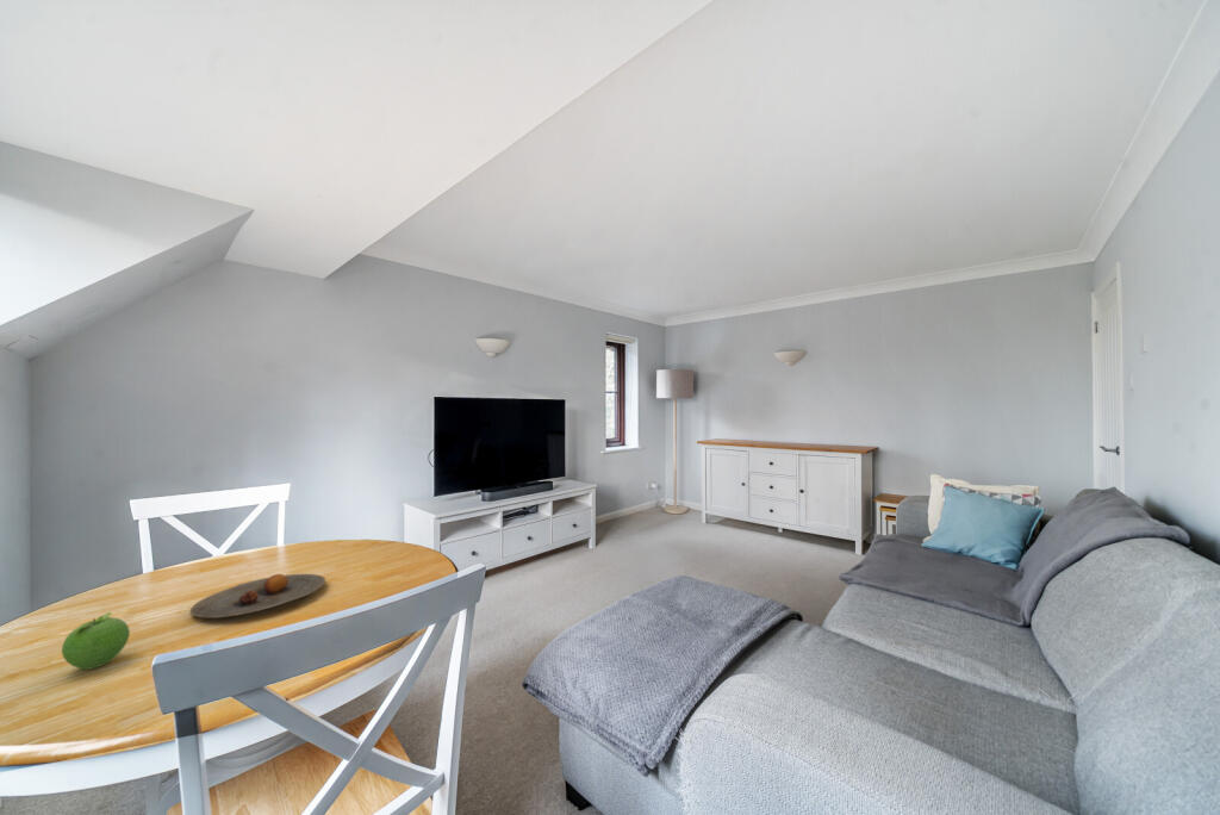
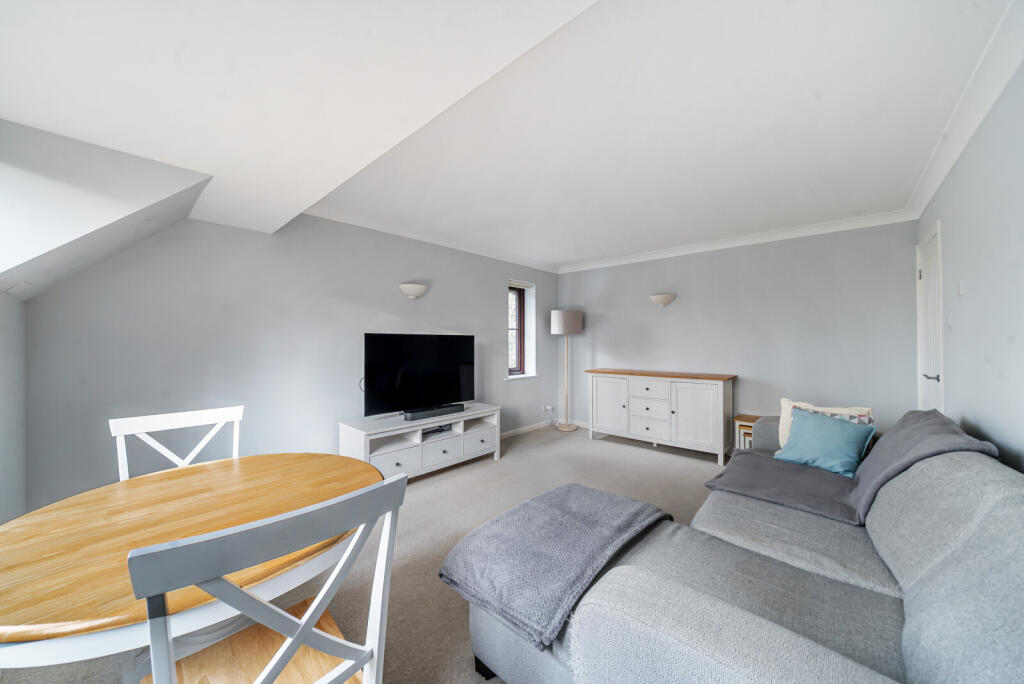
- plate [189,573,326,620]
- fruit [61,611,131,671]
